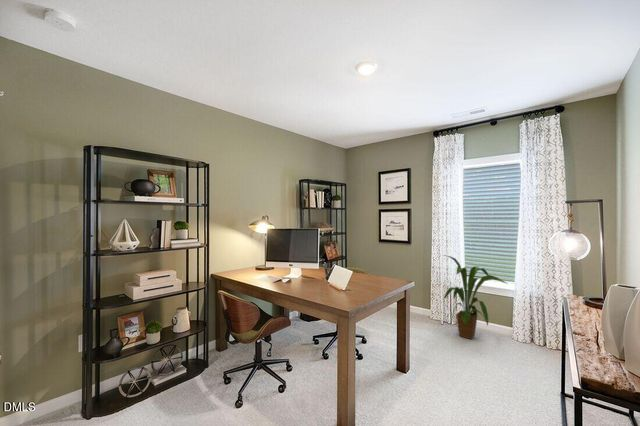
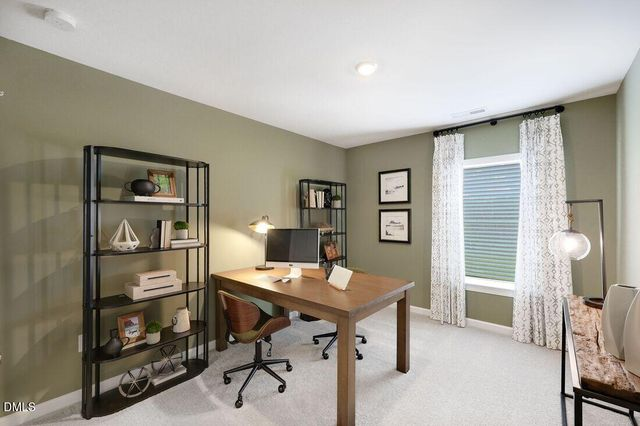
- house plant [442,254,508,340]
